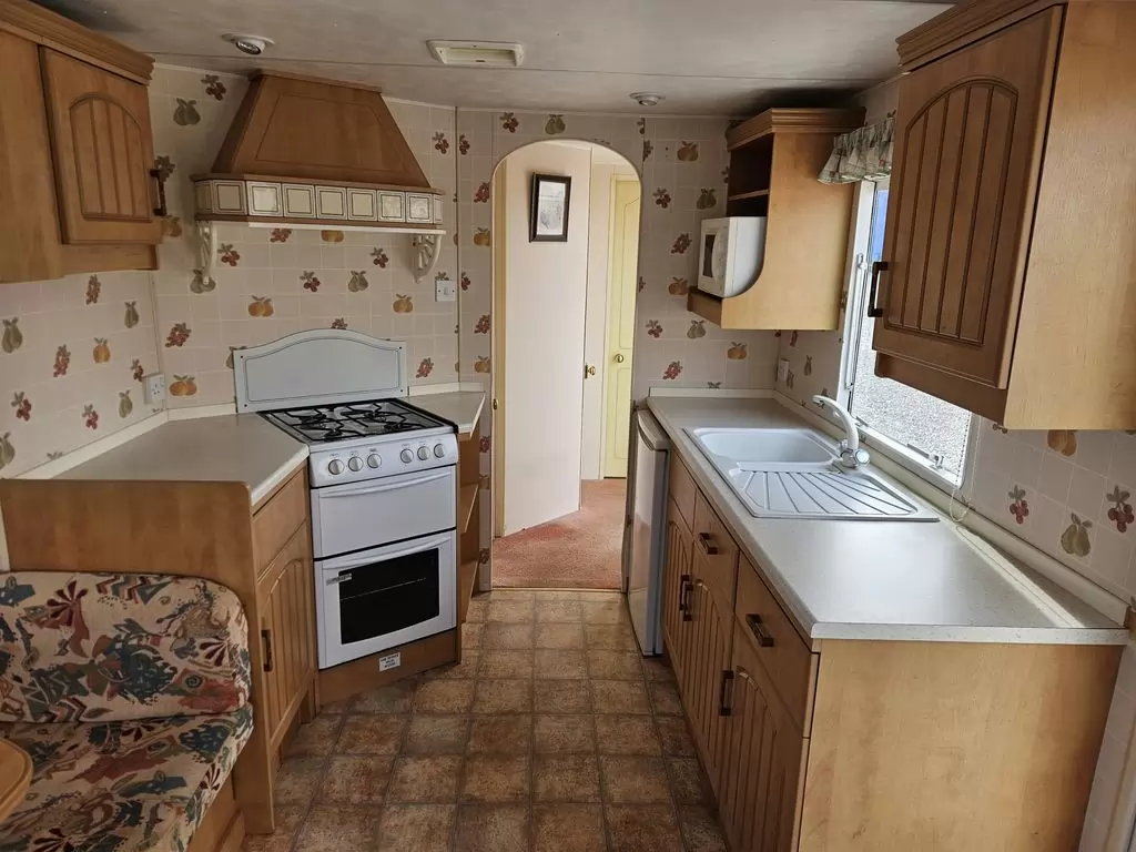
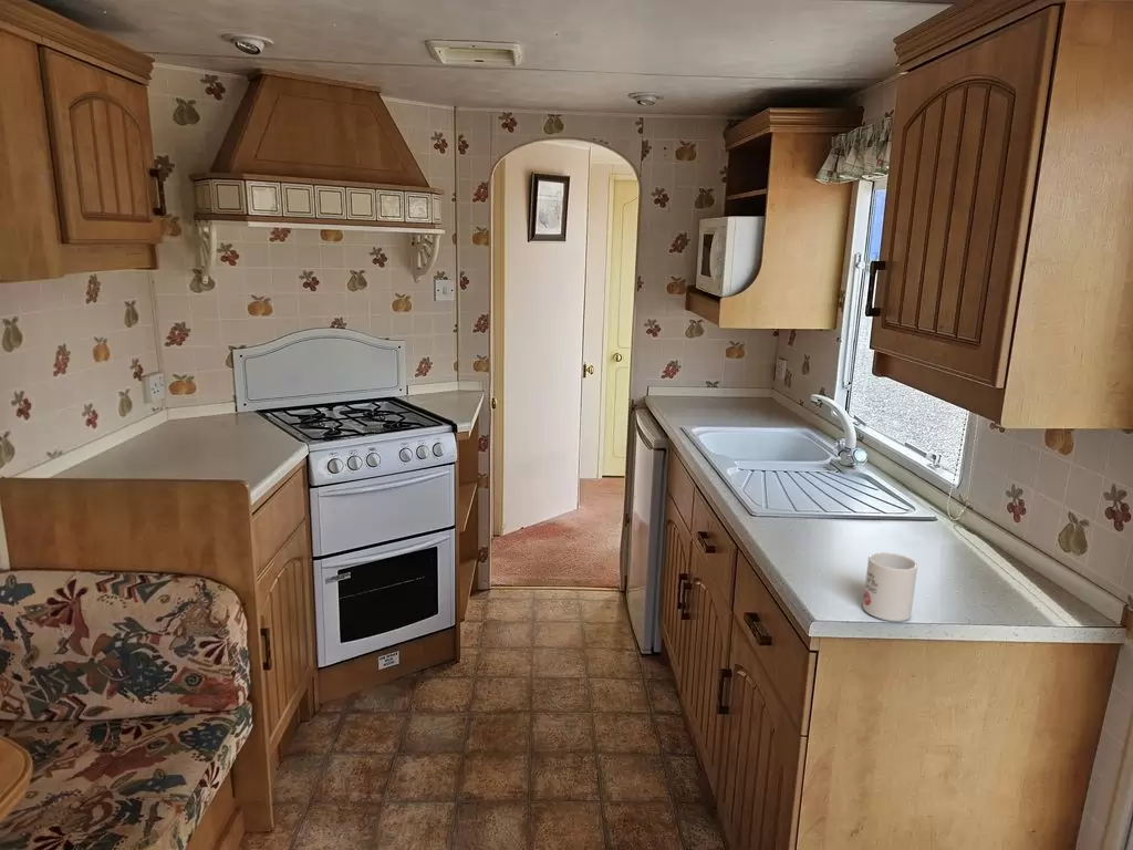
+ mug [862,551,918,622]
